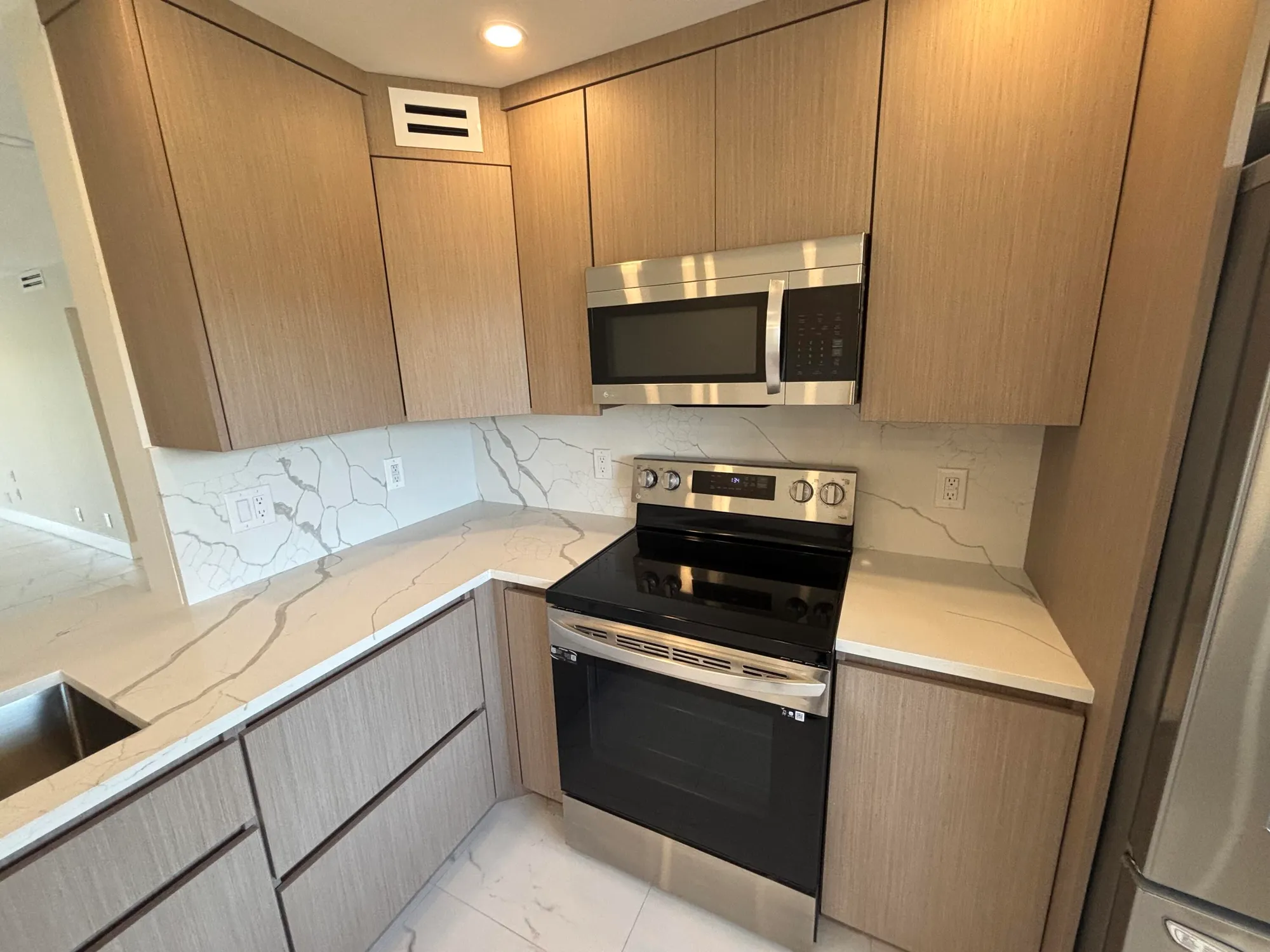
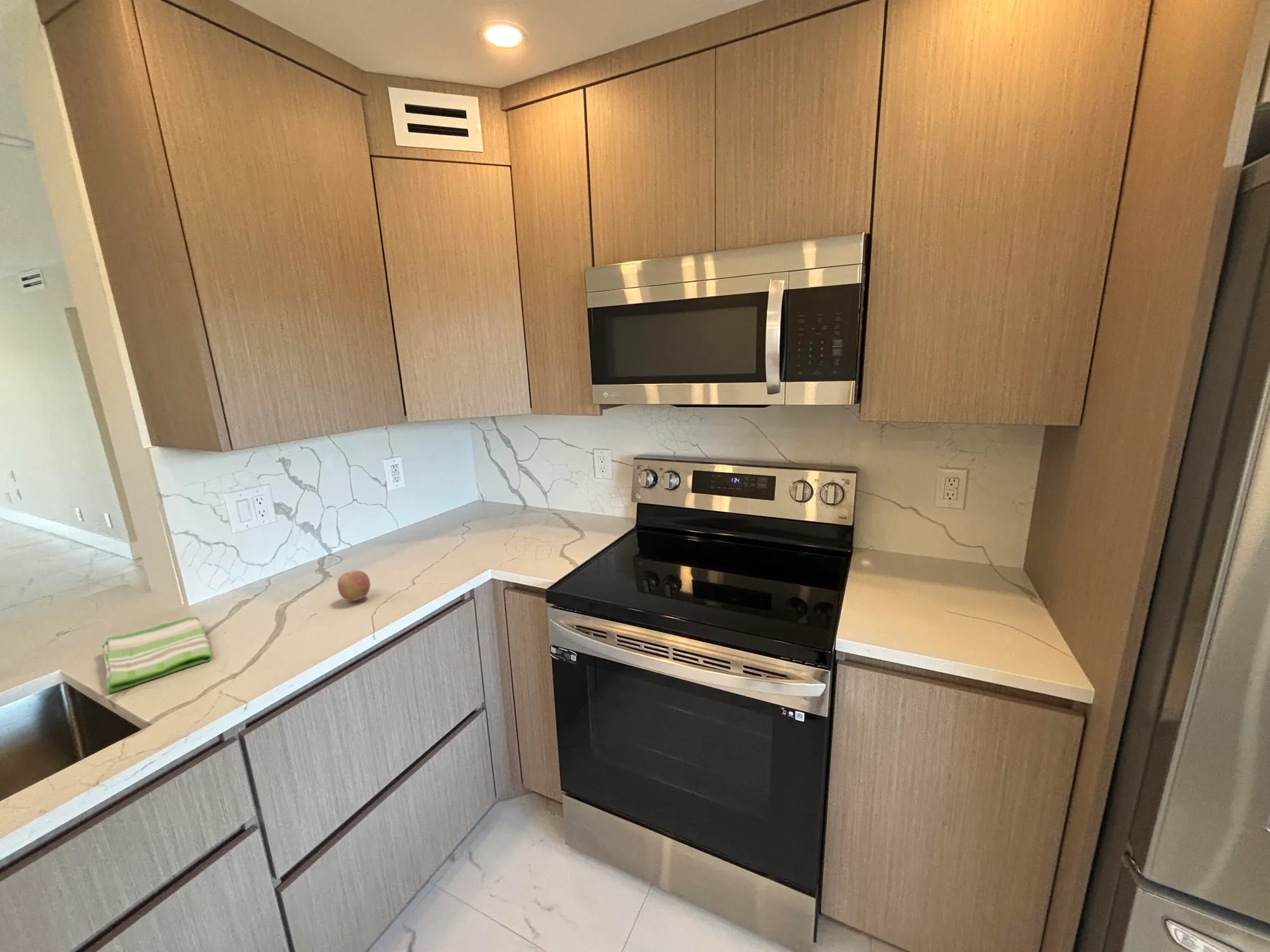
+ dish towel [102,616,212,694]
+ fruit [337,570,371,602]
